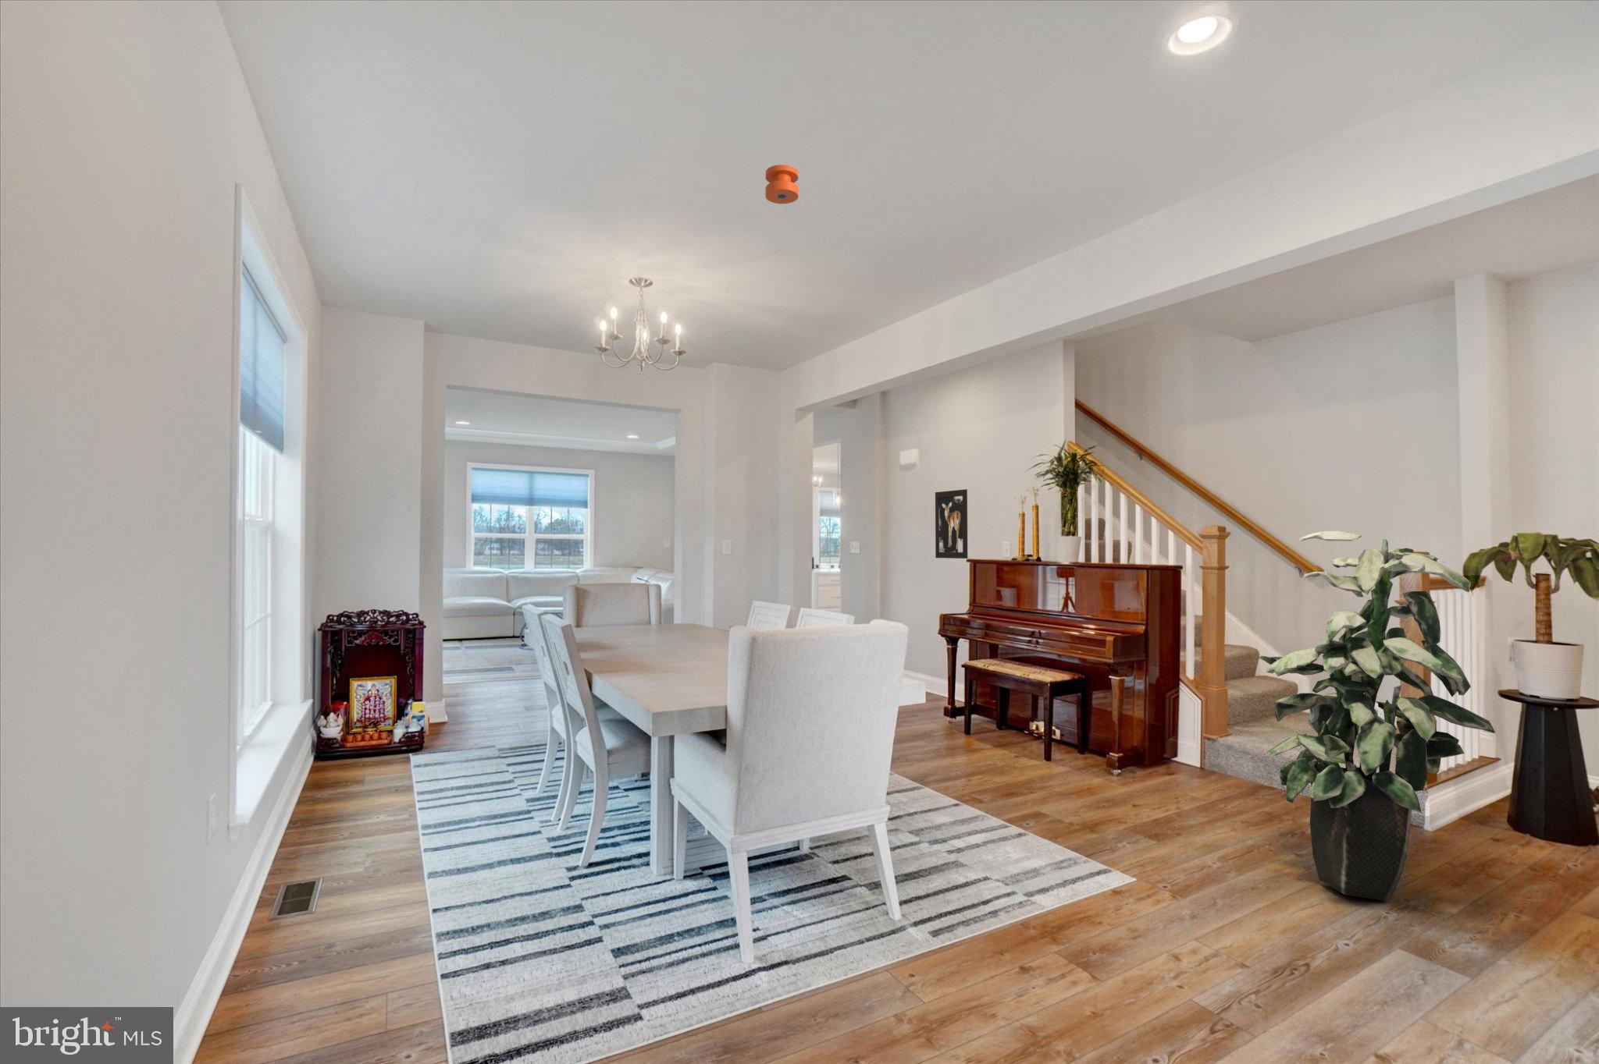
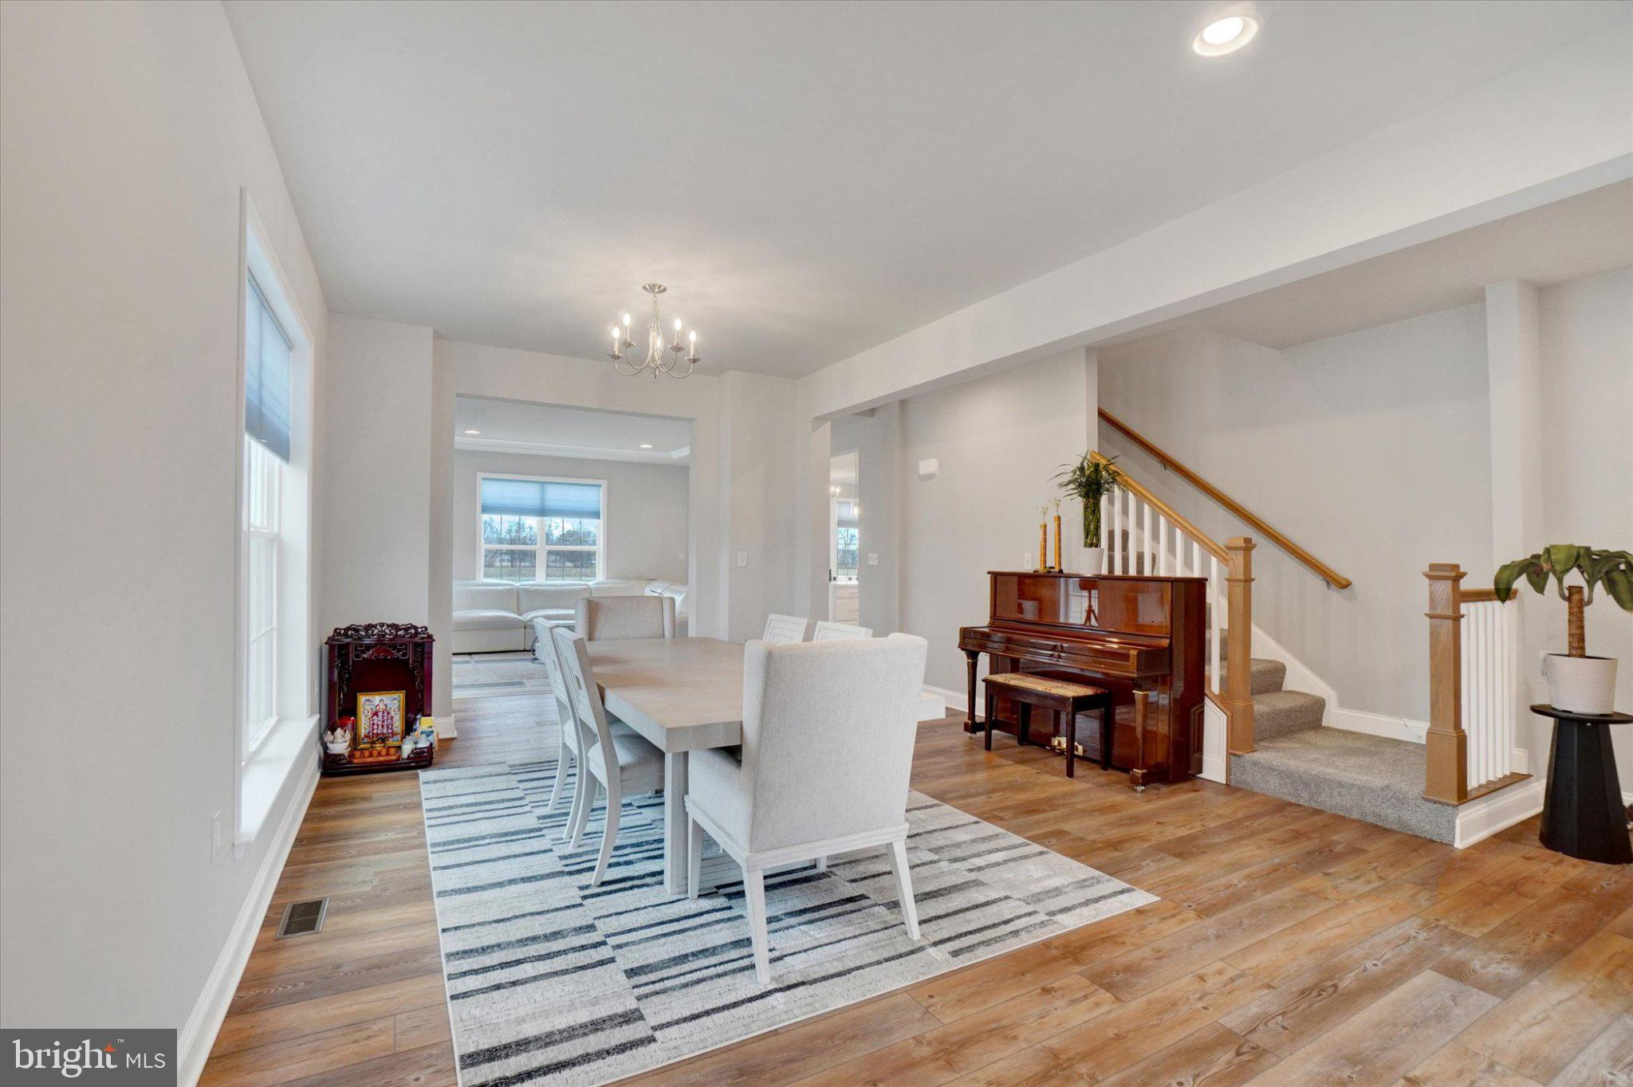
- wall art [935,488,968,559]
- indoor plant [1258,531,1496,901]
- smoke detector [764,164,800,204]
